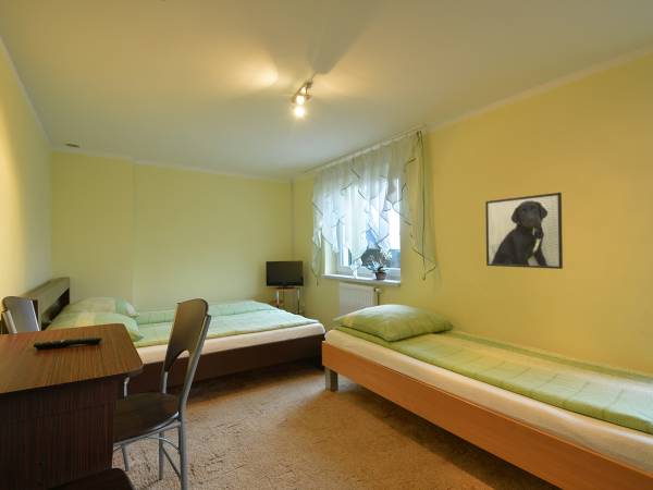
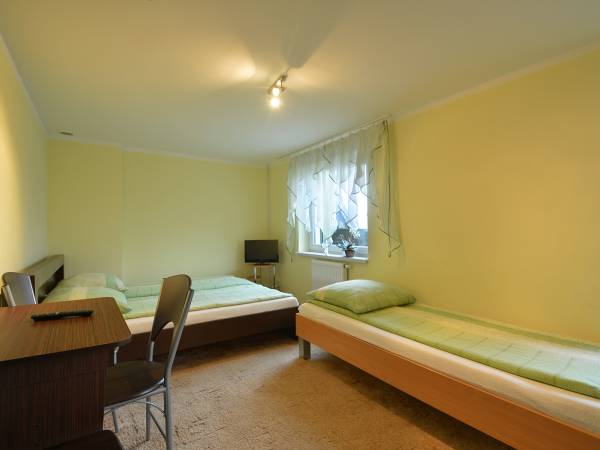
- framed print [484,192,564,270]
